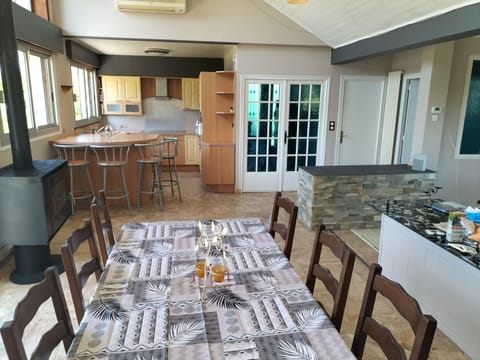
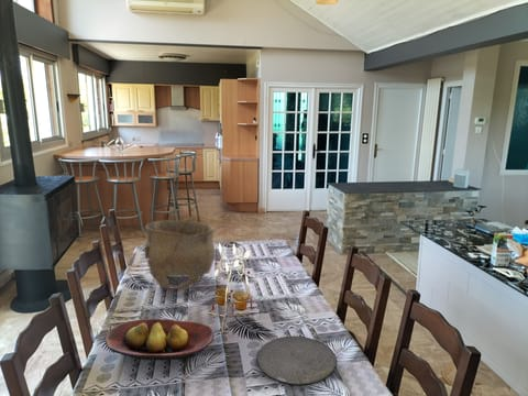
+ fruit bowl [103,318,215,362]
+ bowl [143,219,216,290]
+ plate [256,336,338,387]
